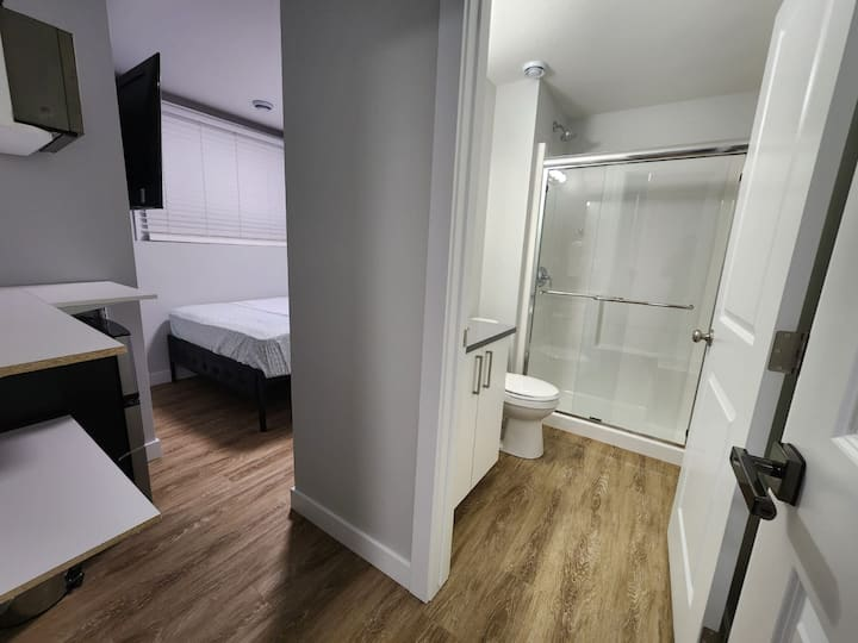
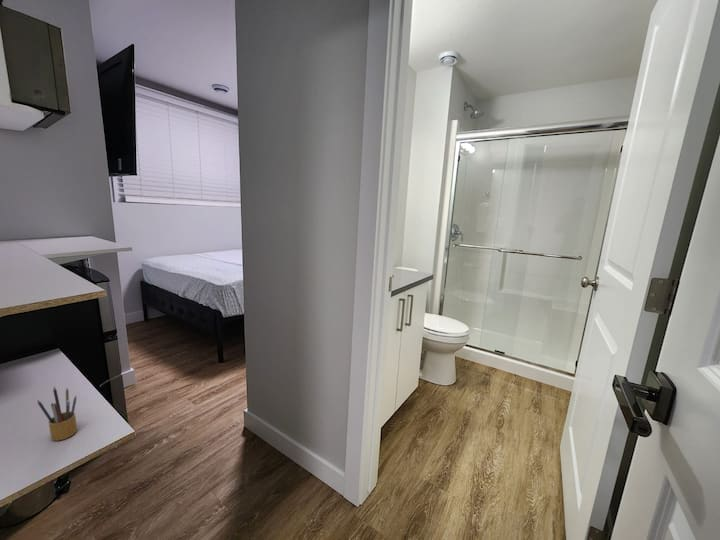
+ pencil box [37,386,78,442]
